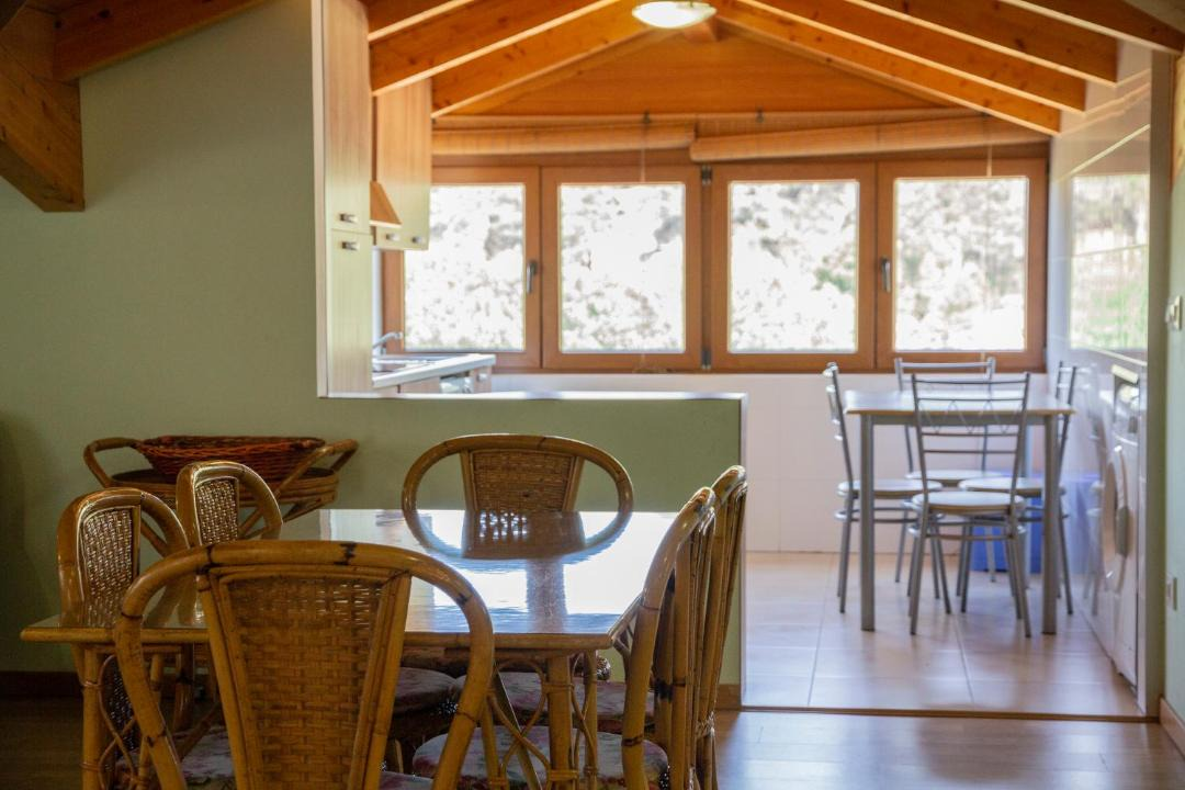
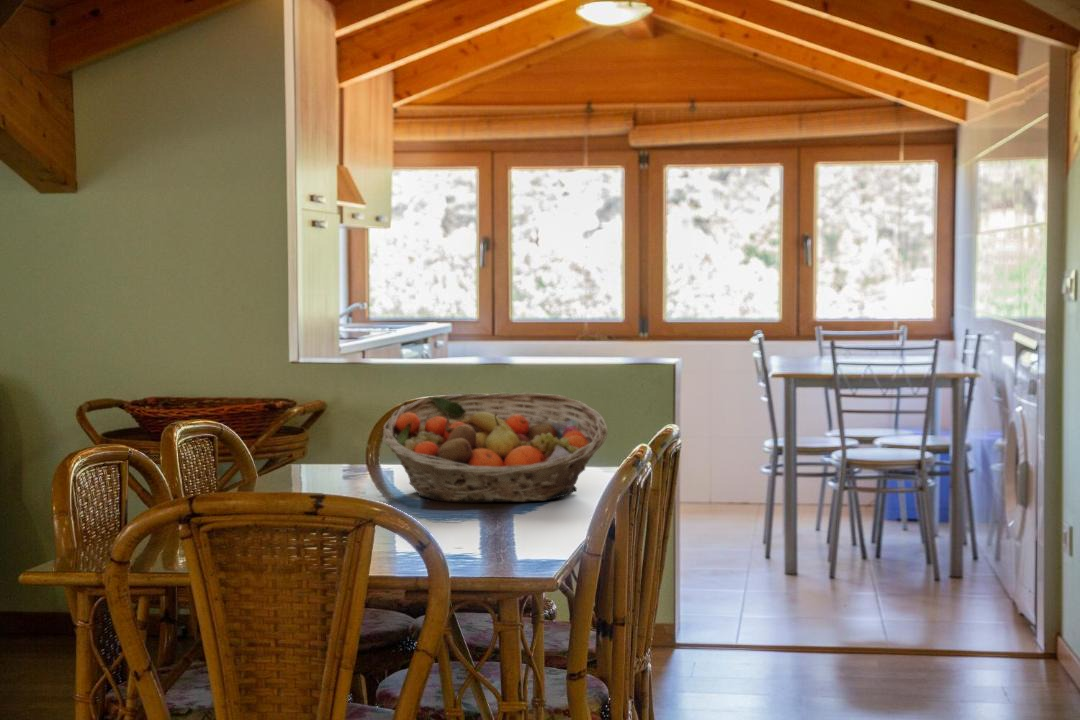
+ fruit basket [381,392,609,503]
